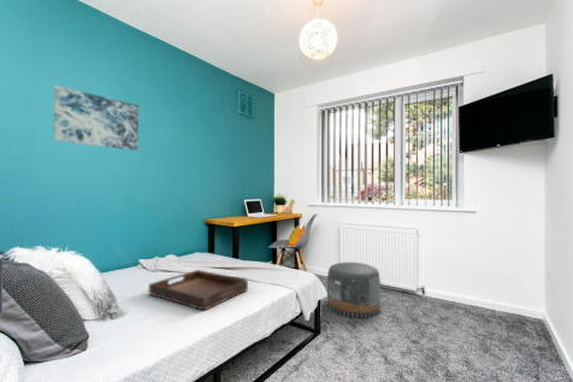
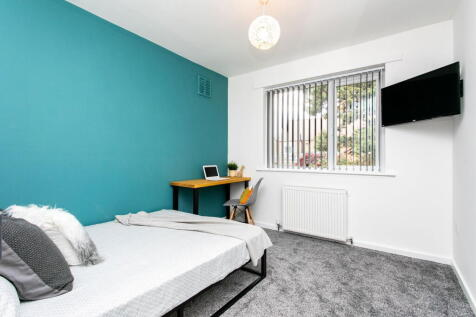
- serving tray [148,269,249,312]
- wall art [53,84,140,152]
- pouf [326,261,382,318]
